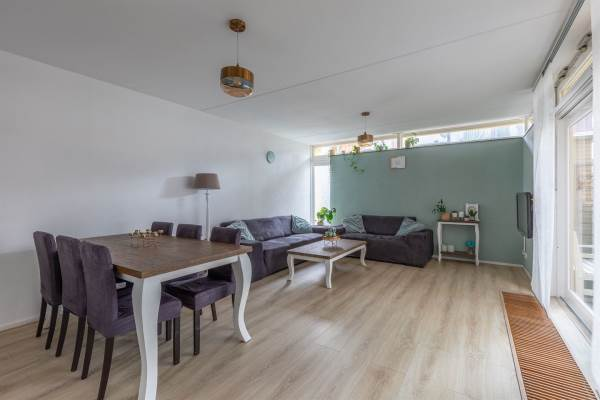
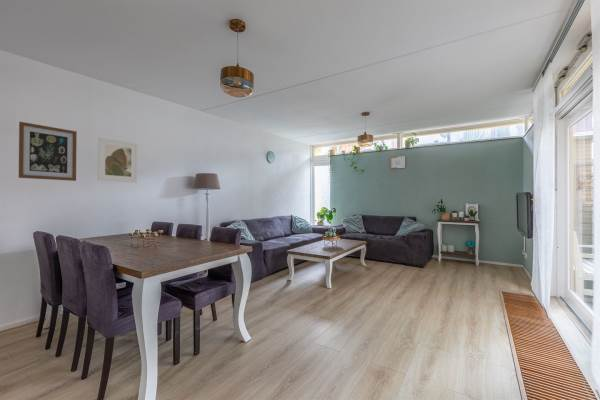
+ wall art [18,121,78,182]
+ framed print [97,136,138,184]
